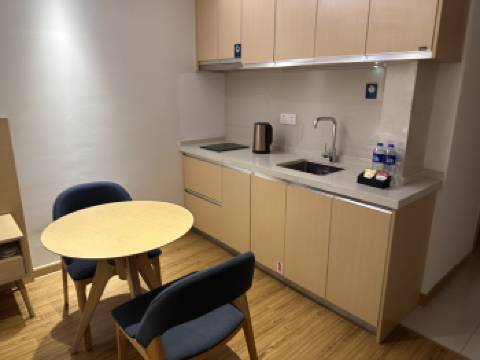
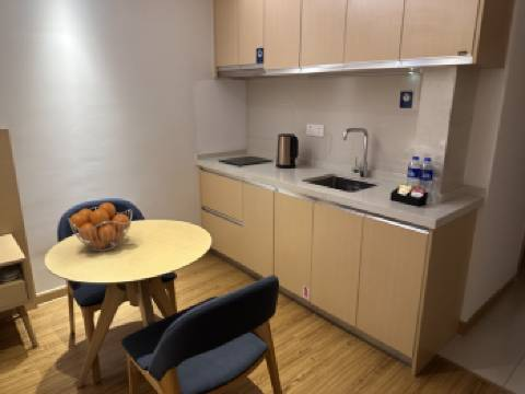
+ fruit basket [67,201,133,253]
